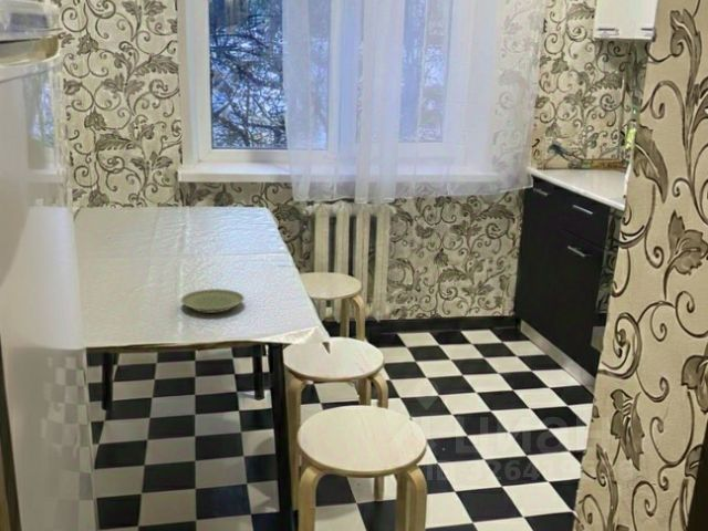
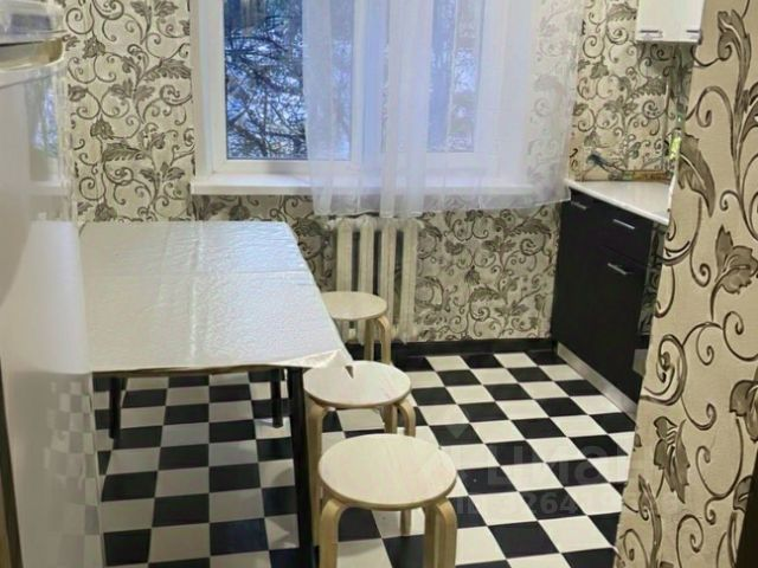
- plate [179,288,246,314]
